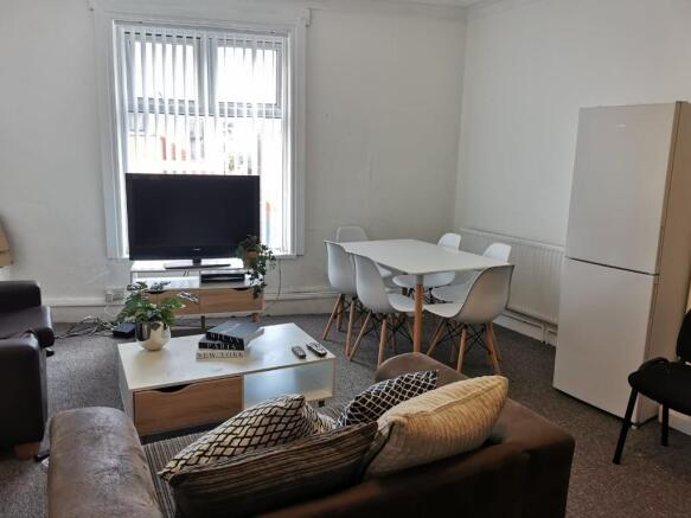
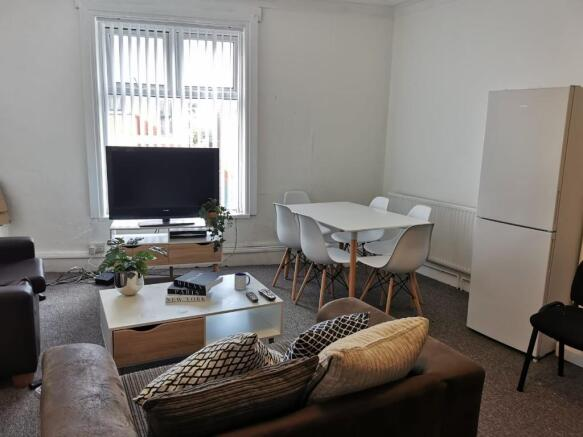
+ mug [233,272,251,291]
